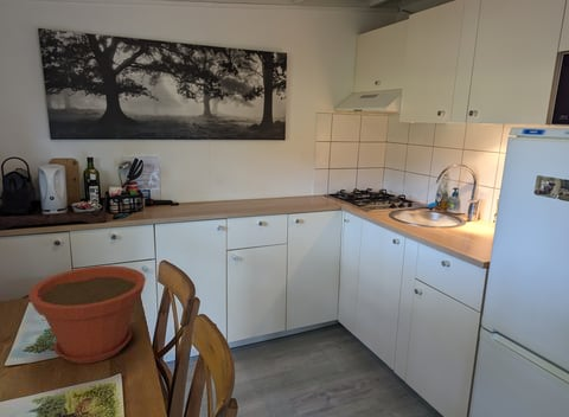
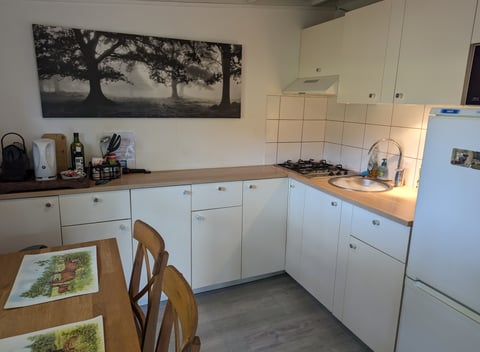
- plant pot [27,265,147,365]
